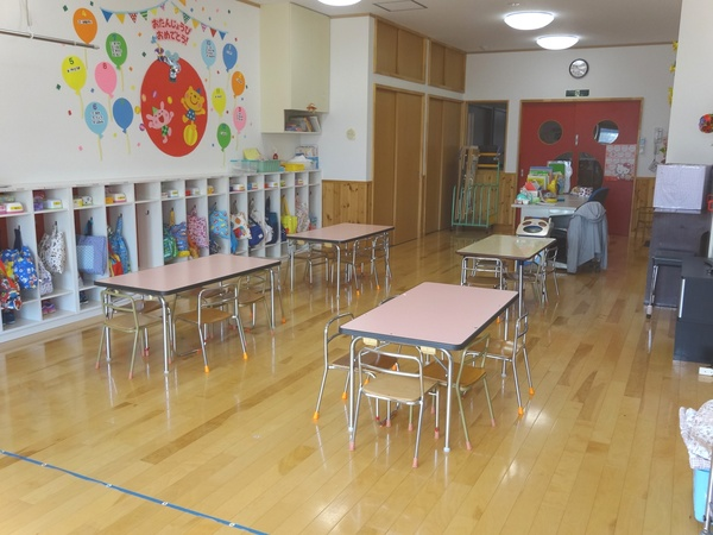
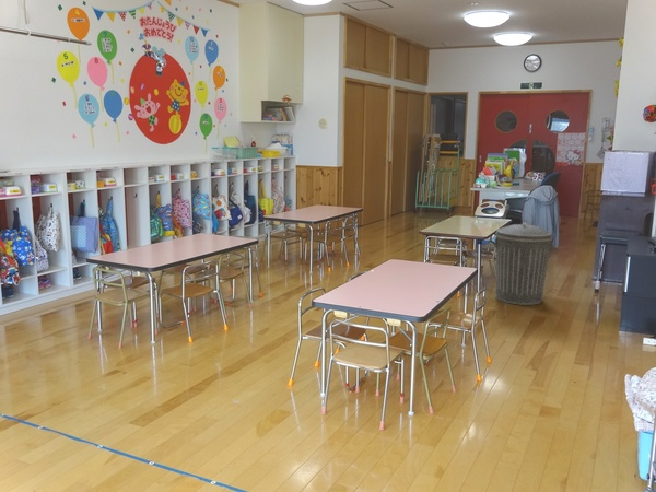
+ trash can [493,222,553,306]
